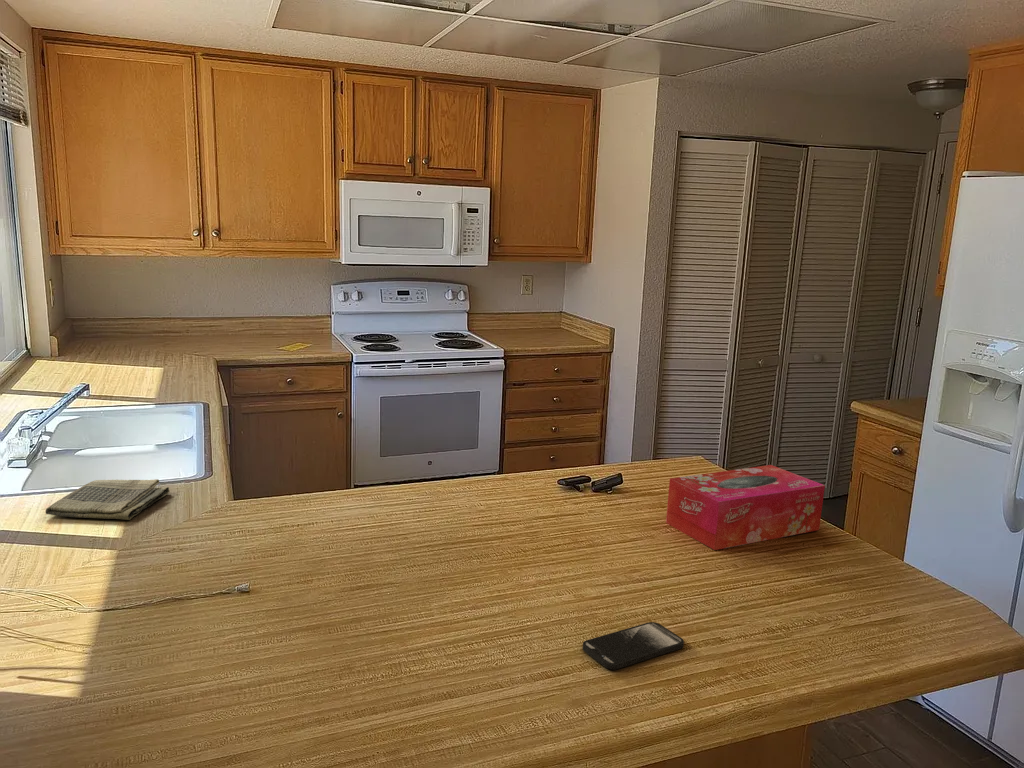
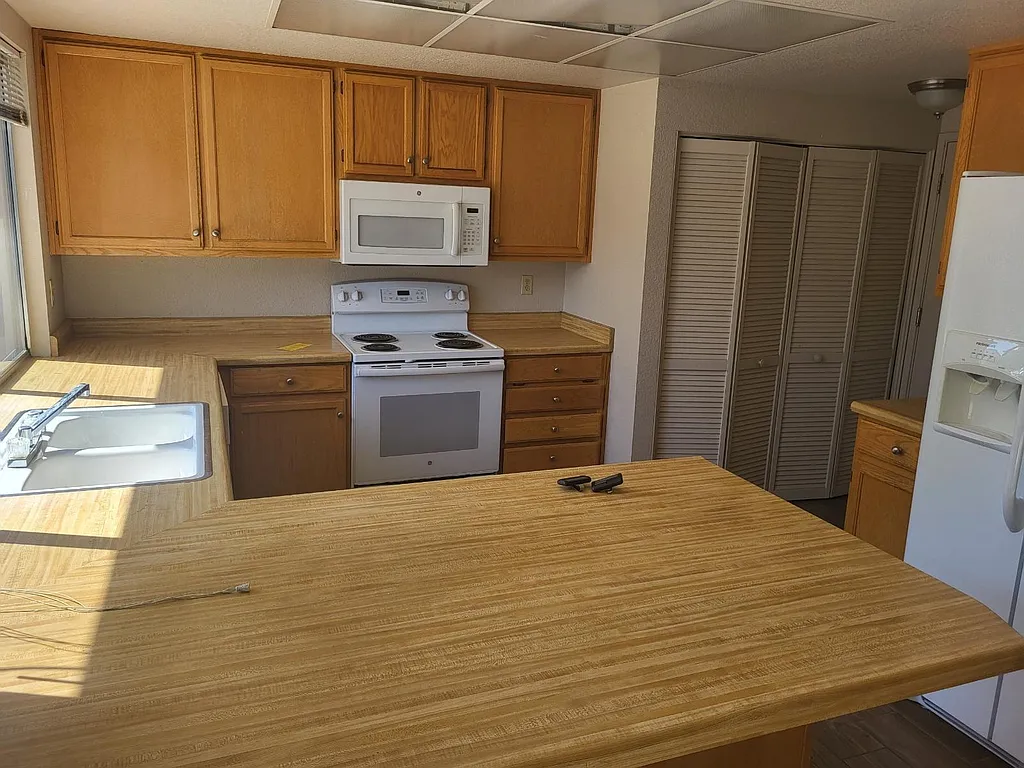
- smartphone [582,621,685,671]
- dish towel [45,478,171,521]
- tissue box [665,464,826,551]
